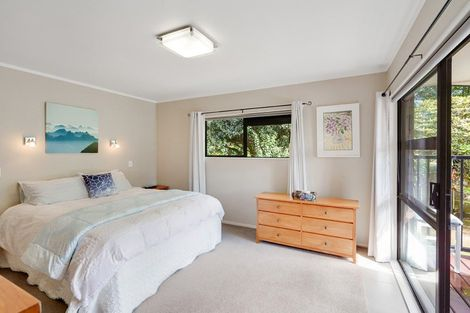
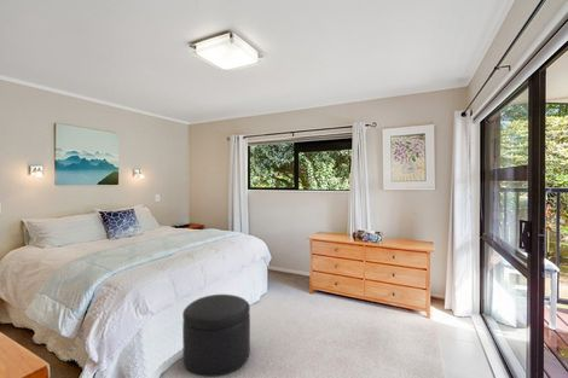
+ ottoman [181,293,251,378]
